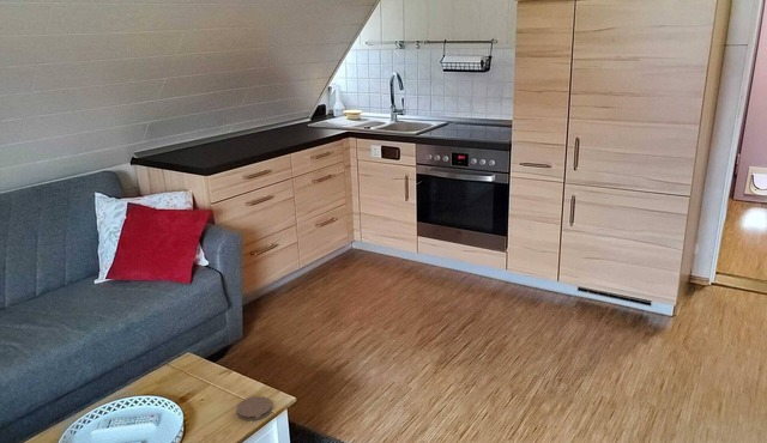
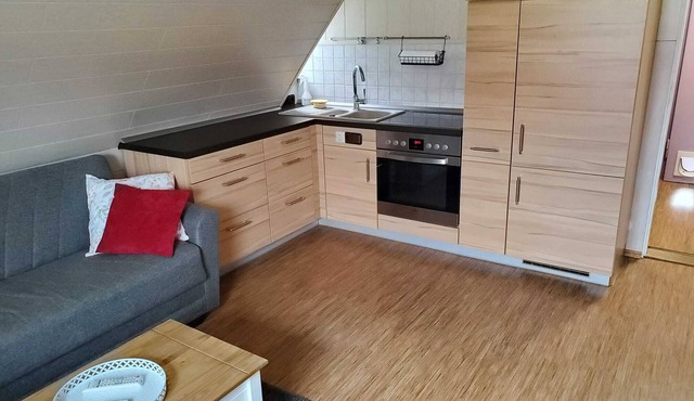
- coaster [235,395,273,421]
